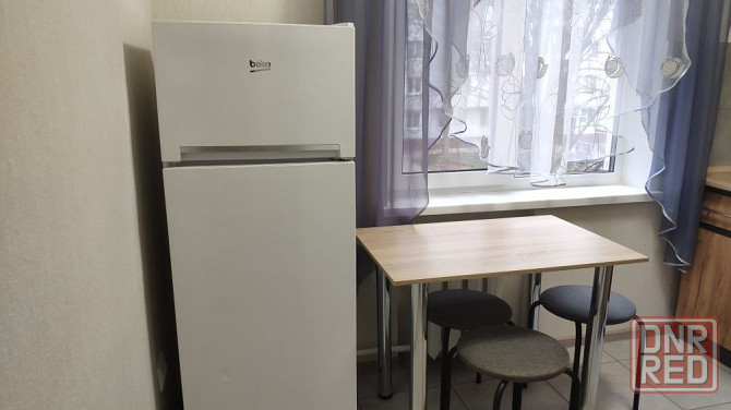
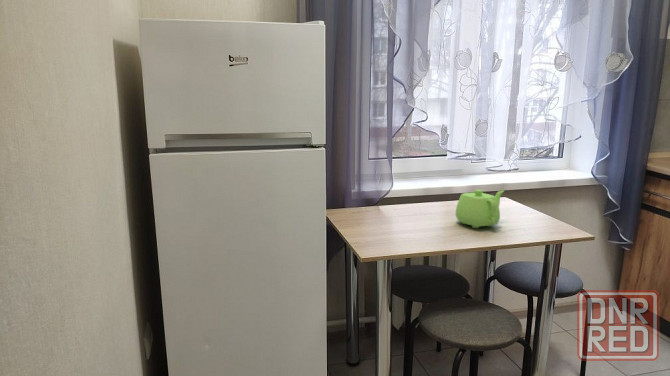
+ teapot [455,189,505,229]
